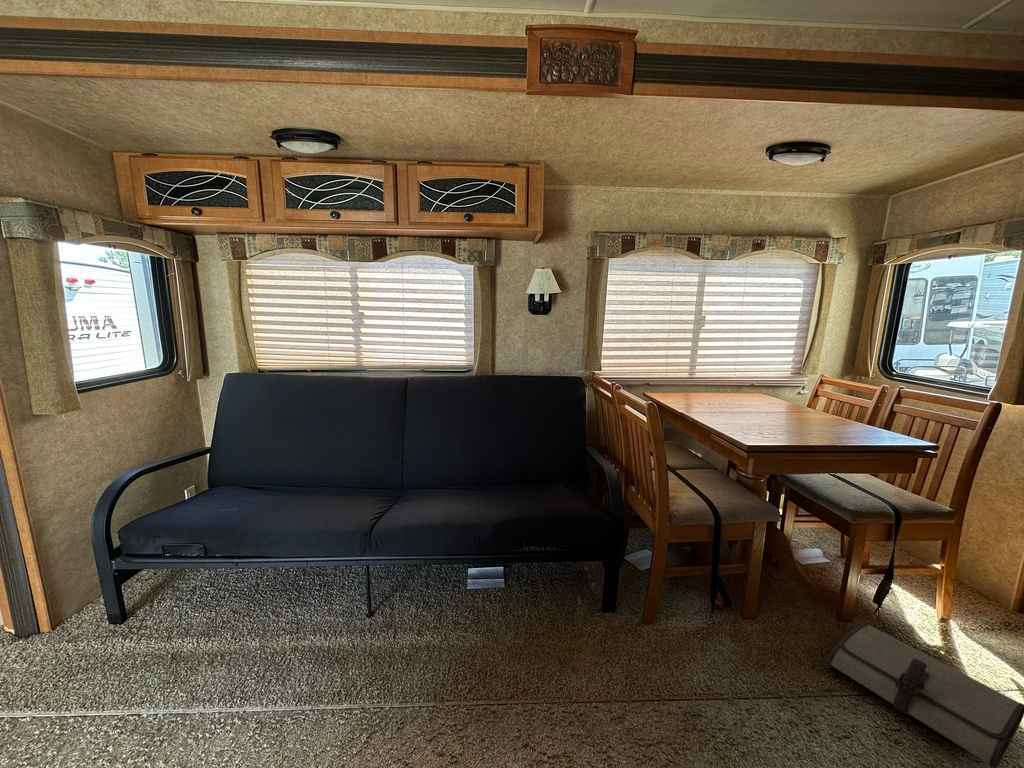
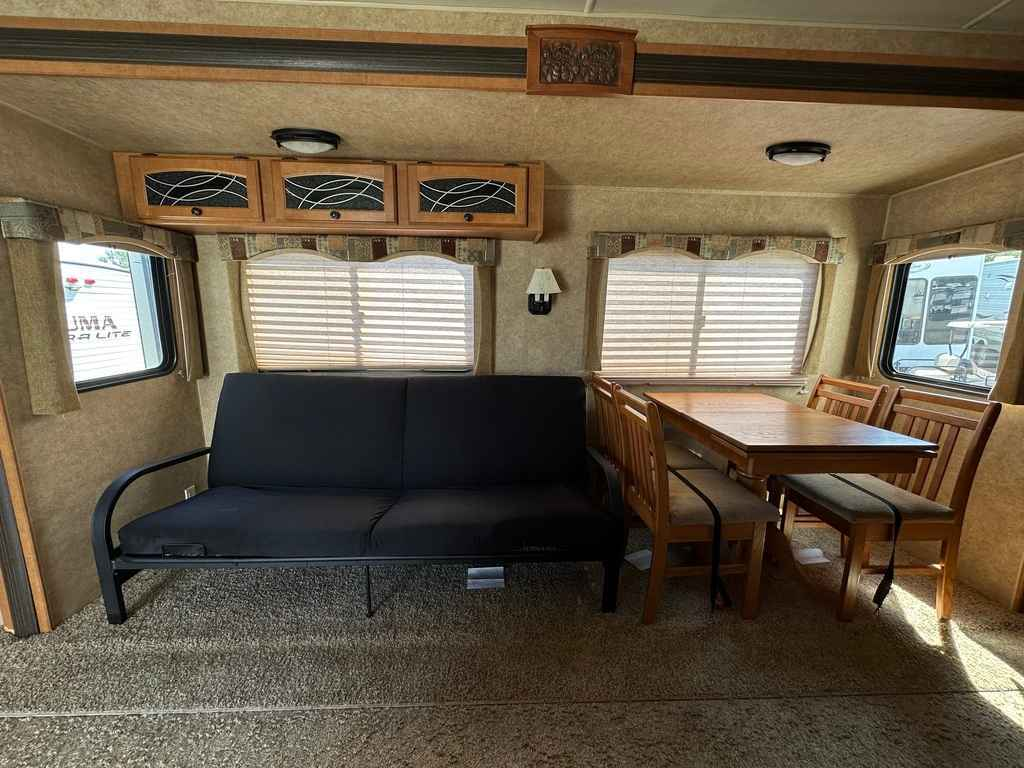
- tool roll [826,622,1024,768]
